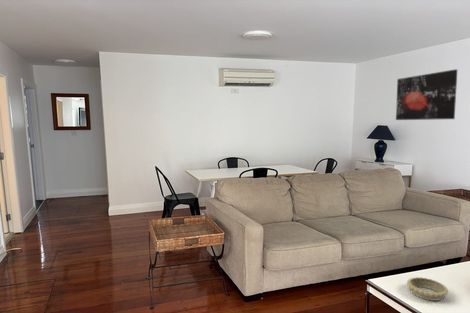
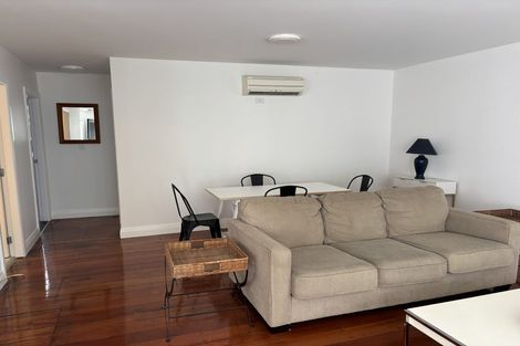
- decorative bowl [406,276,449,302]
- wall art [395,68,458,121]
